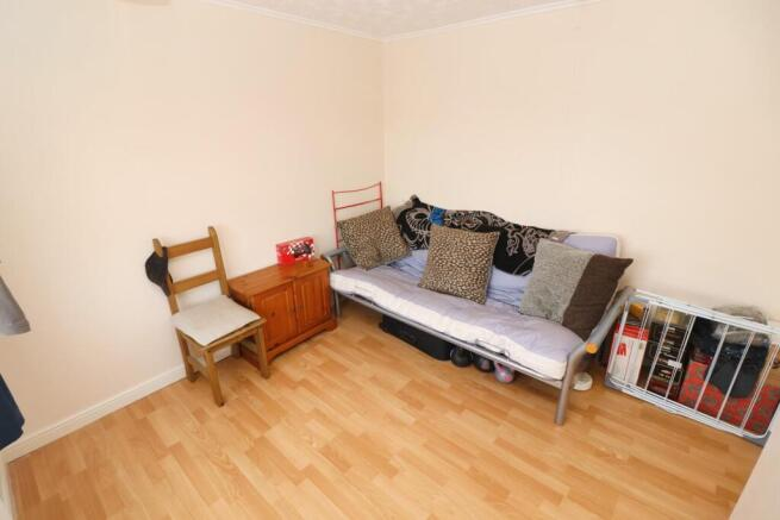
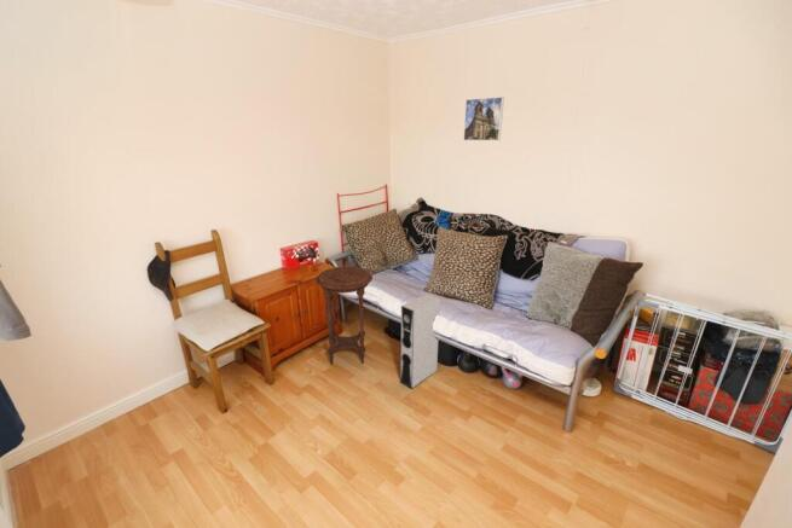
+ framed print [462,95,505,141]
+ speaker [399,292,441,390]
+ side table [314,266,374,366]
